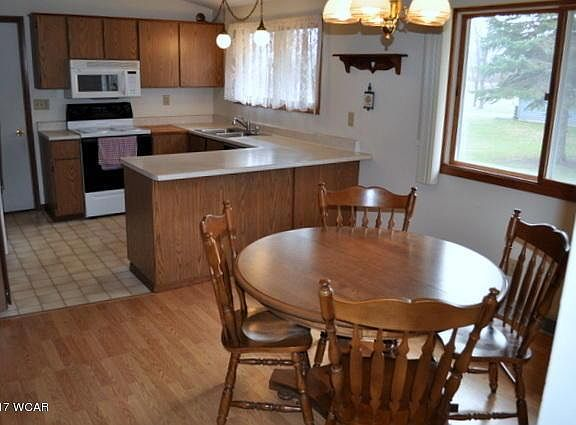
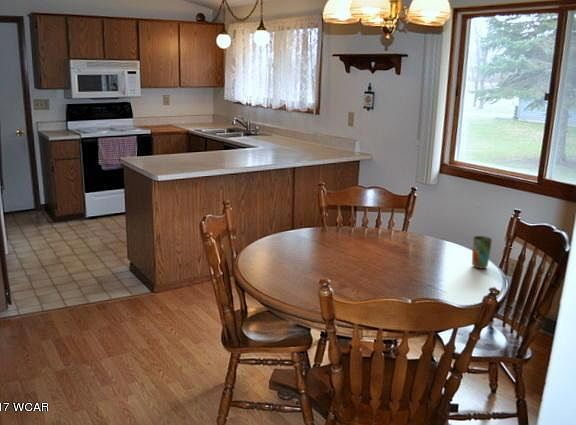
+ cup [471,235,493,270]
